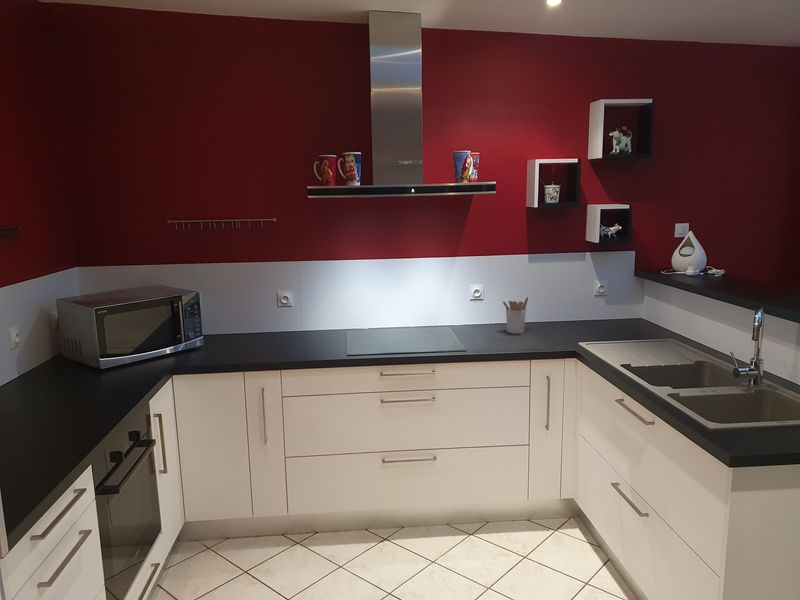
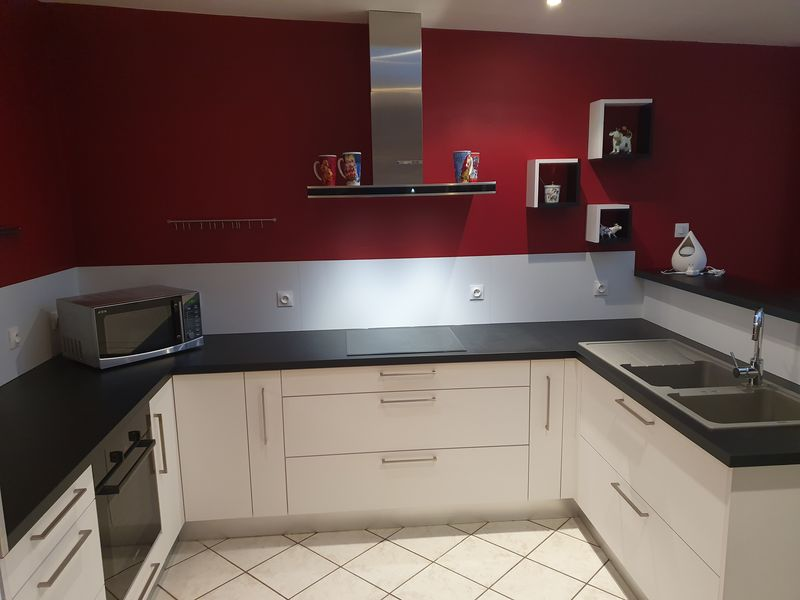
- utensil holder [502,296,529,335]
